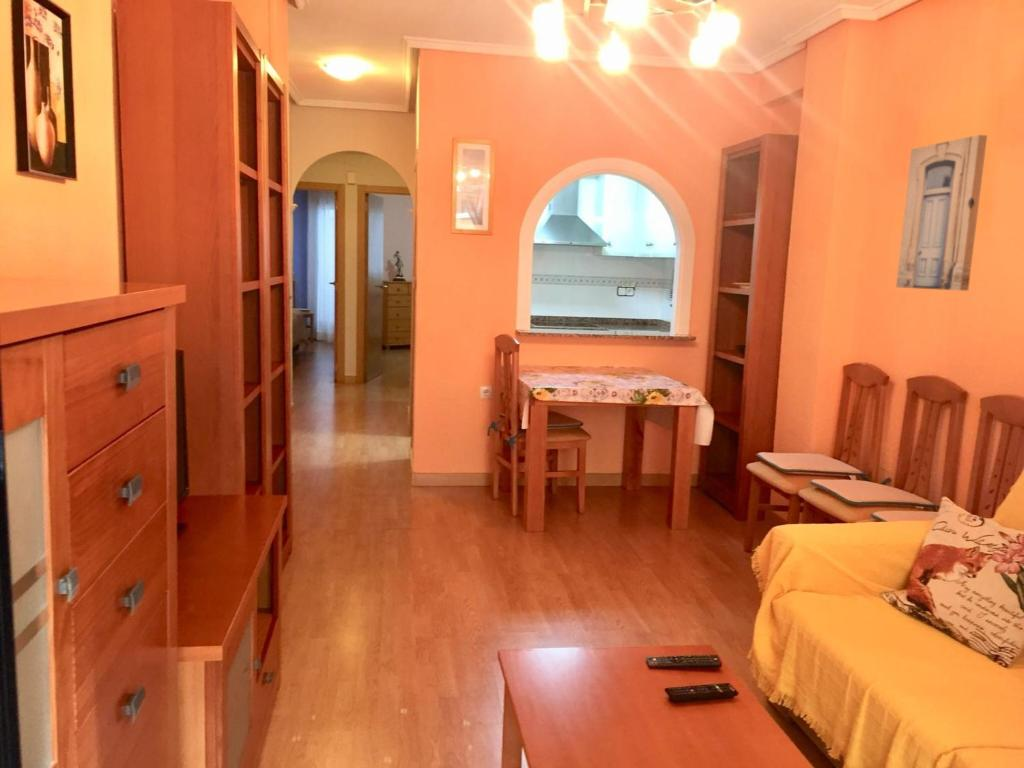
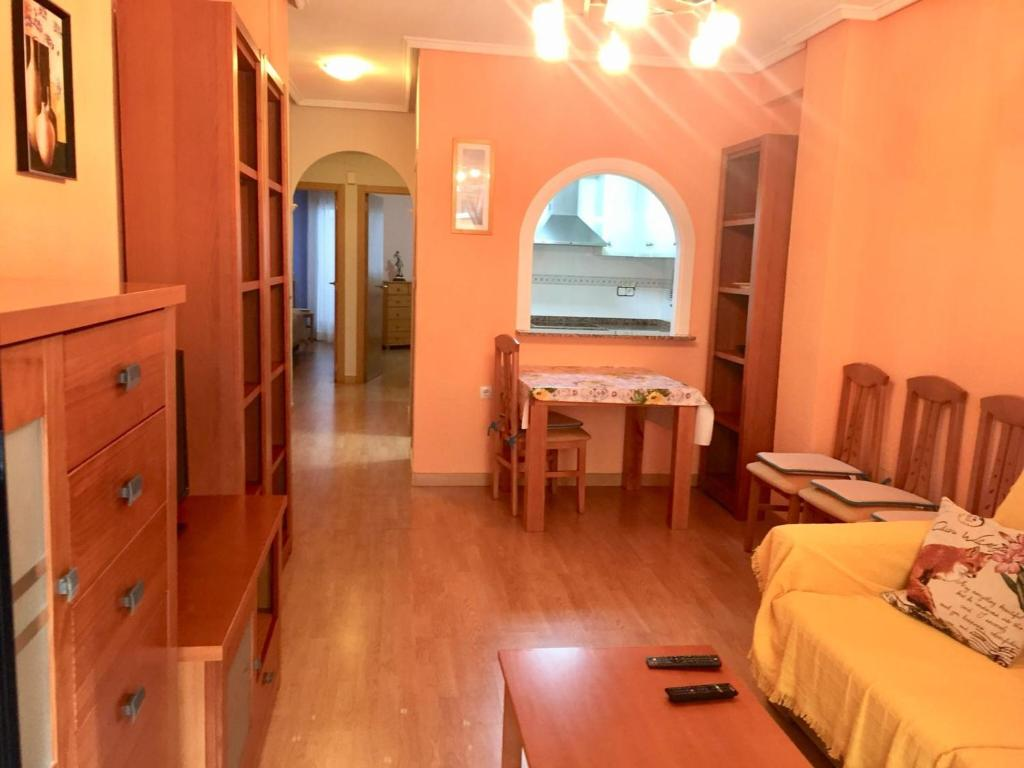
- wall art [895,134,988,292]
